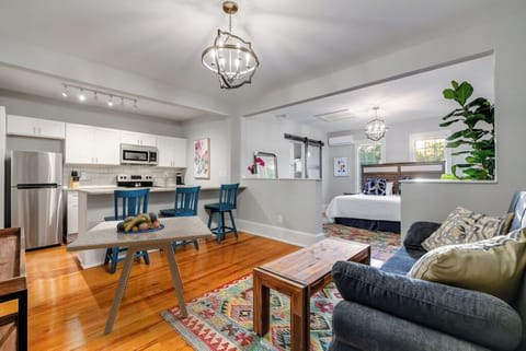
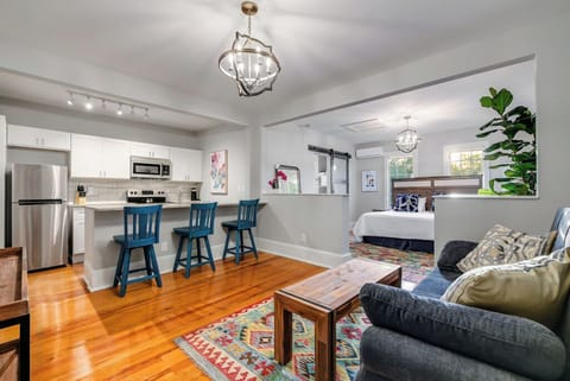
- fruit bowl [116,211,164,234]
- dining table [66,215,214,335]
